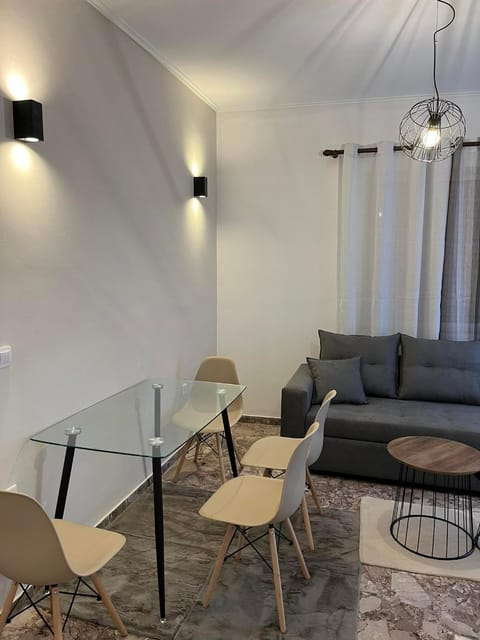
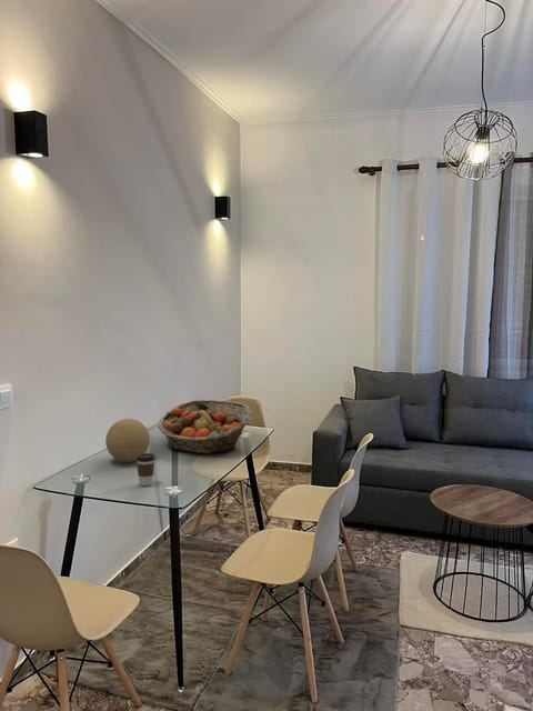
+ coffee cup [135,452,155,487]
+ fruit basket [157,399,252,454]
+ decorative ball [104,418,151,463]
